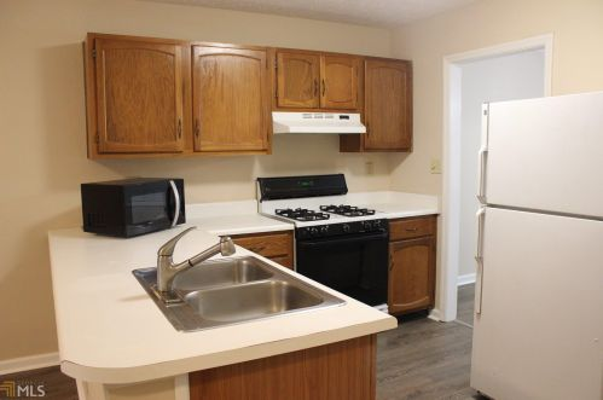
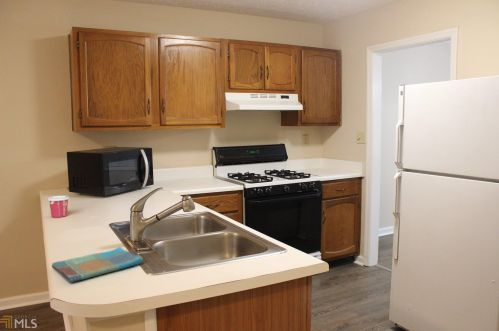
+ dish towel [51,246,144,283]
+ cup [46,194,70,218]
